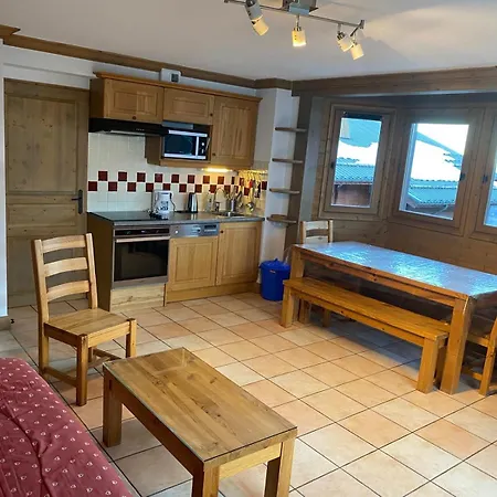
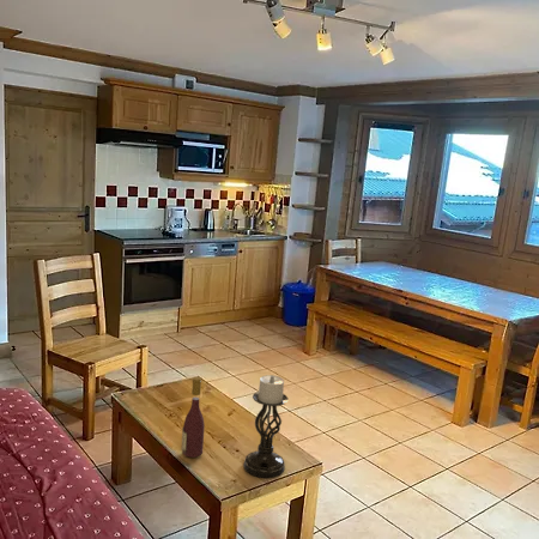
+ wine bottle [180,376,206,459]
+ candle holder [242,374,289,479]
